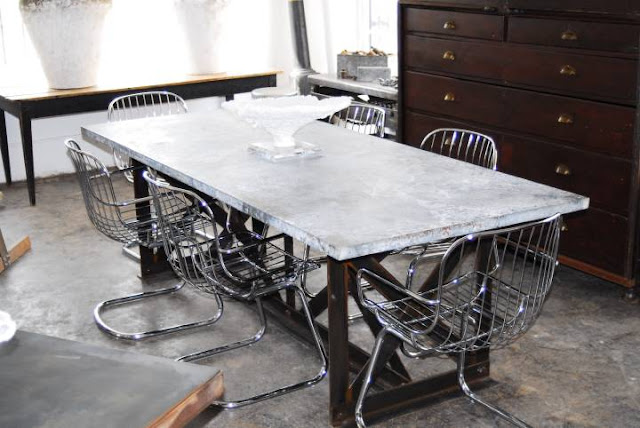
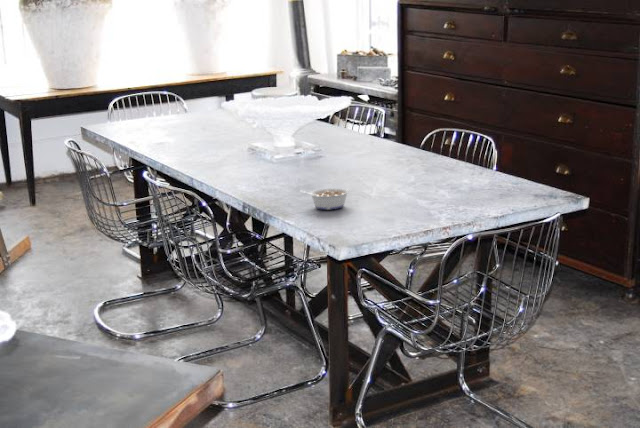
+ legume [299,187,351,211]
